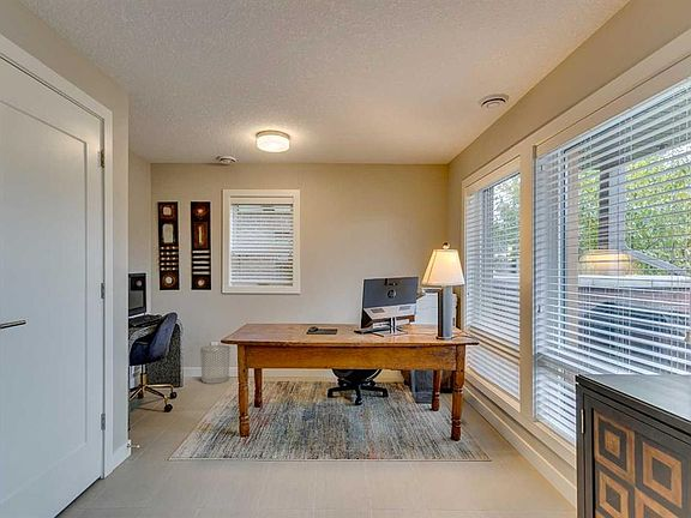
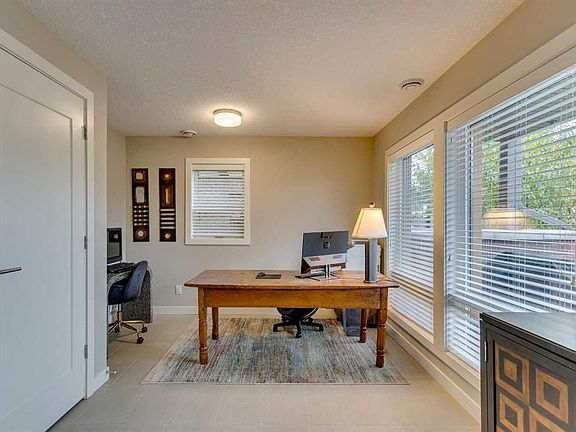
- waste bin [199,344,230,385]
